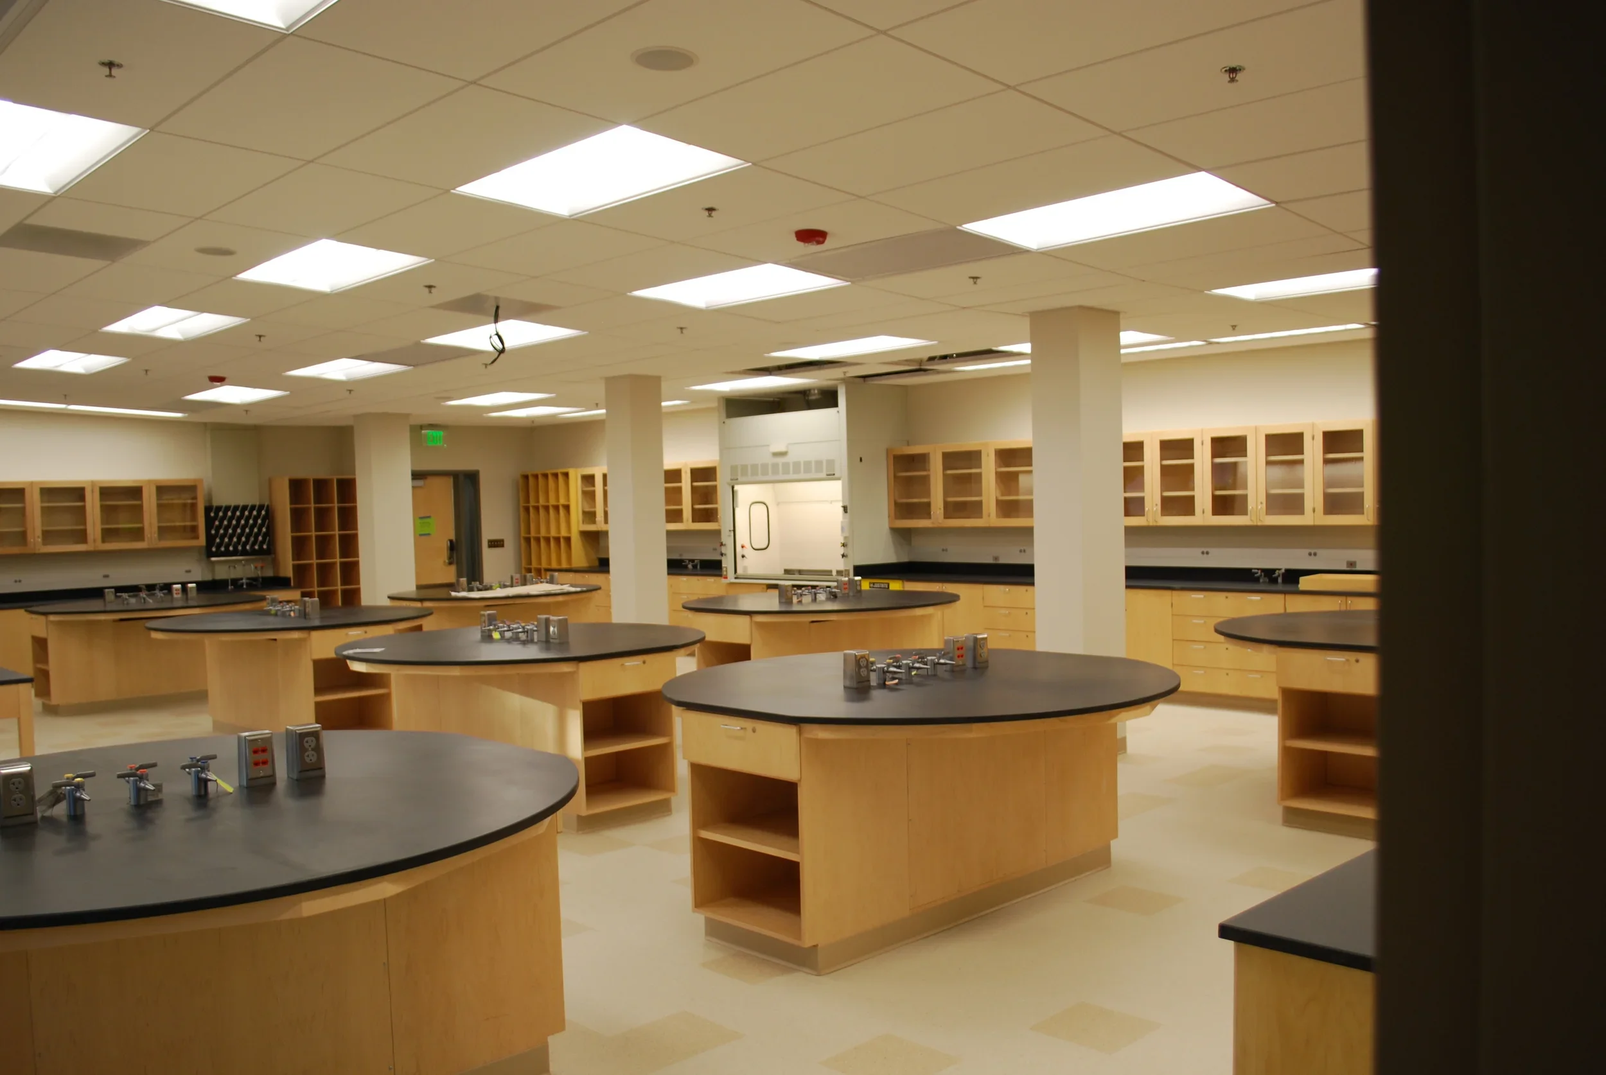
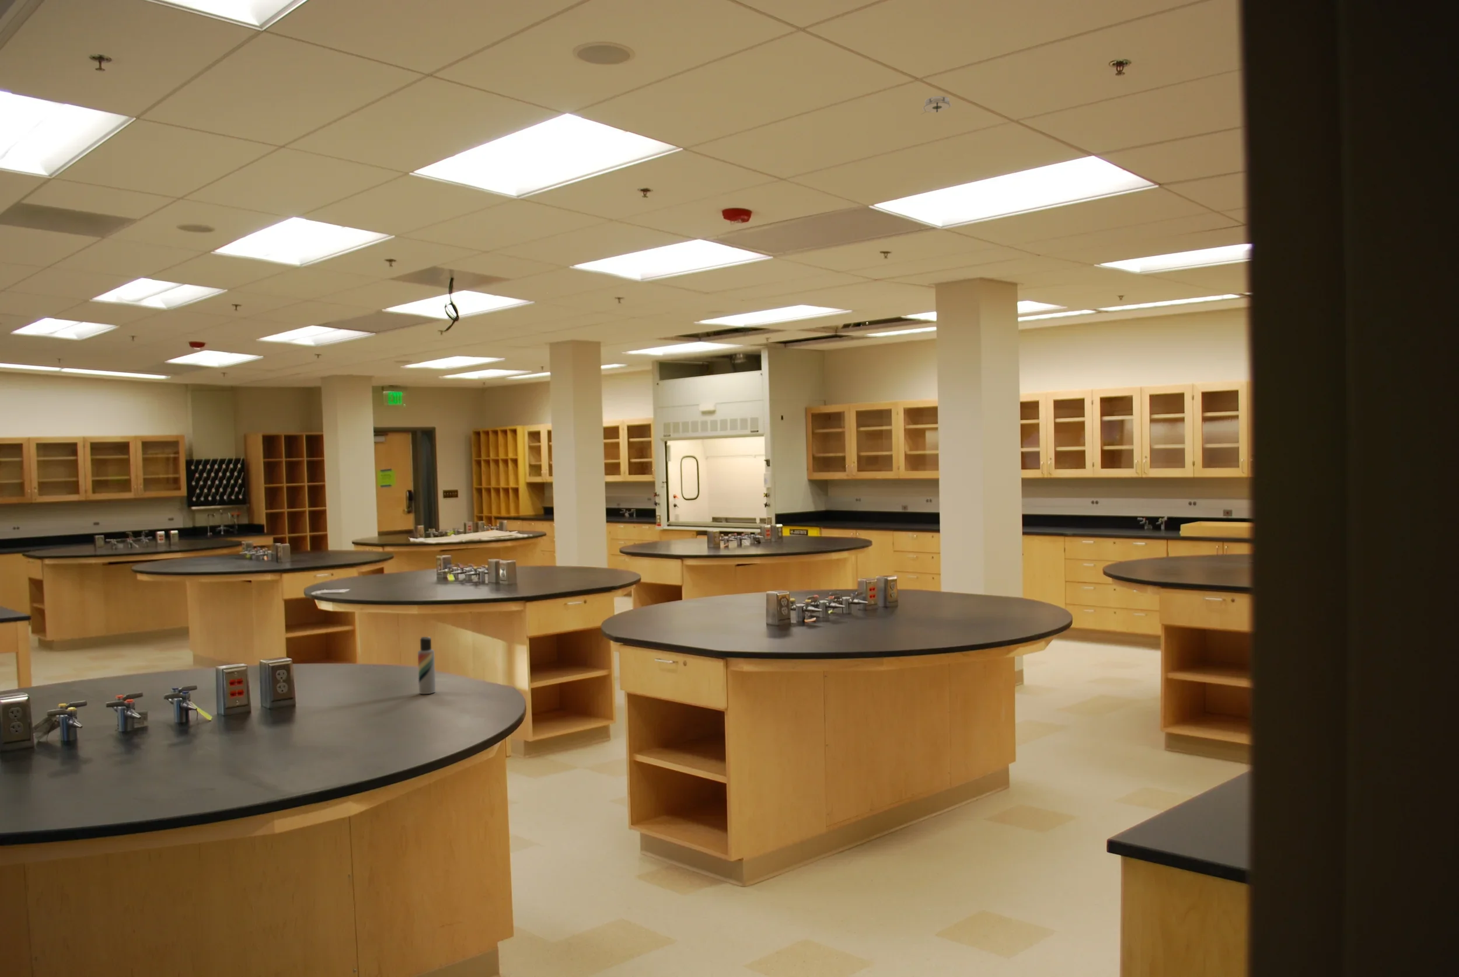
+ lotion bottle [418,636,436,695]
+ smoke detector [920,95,952,114]
